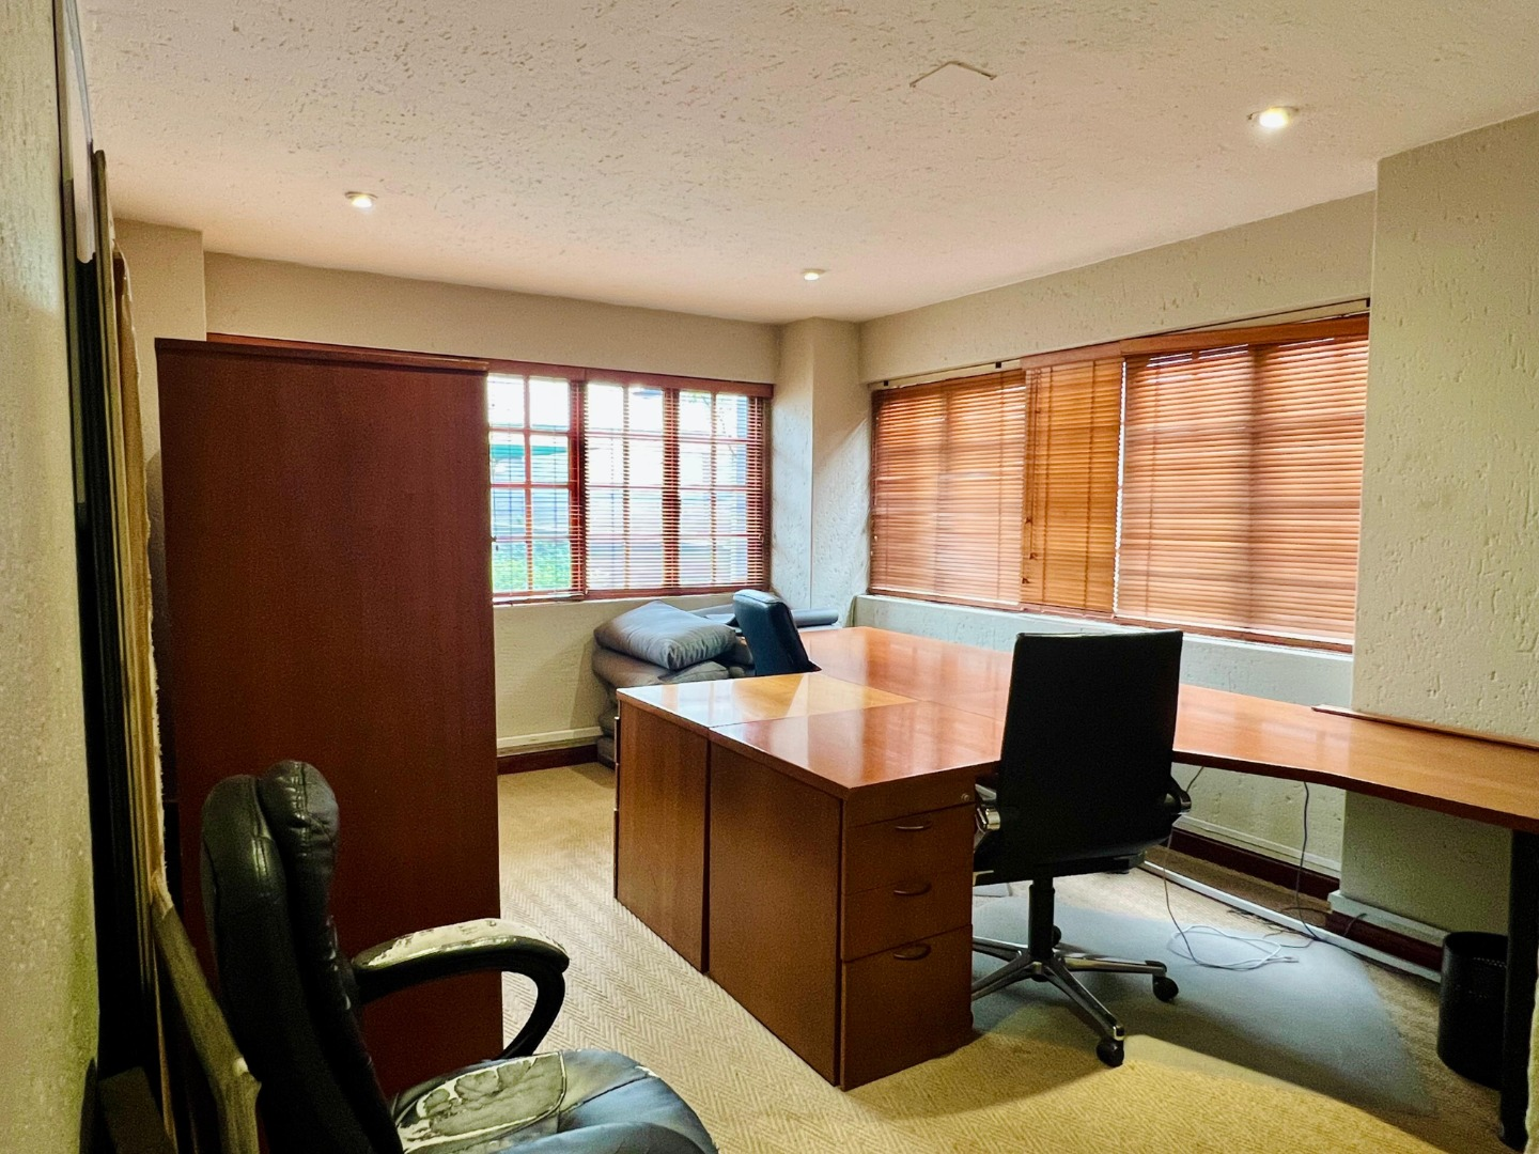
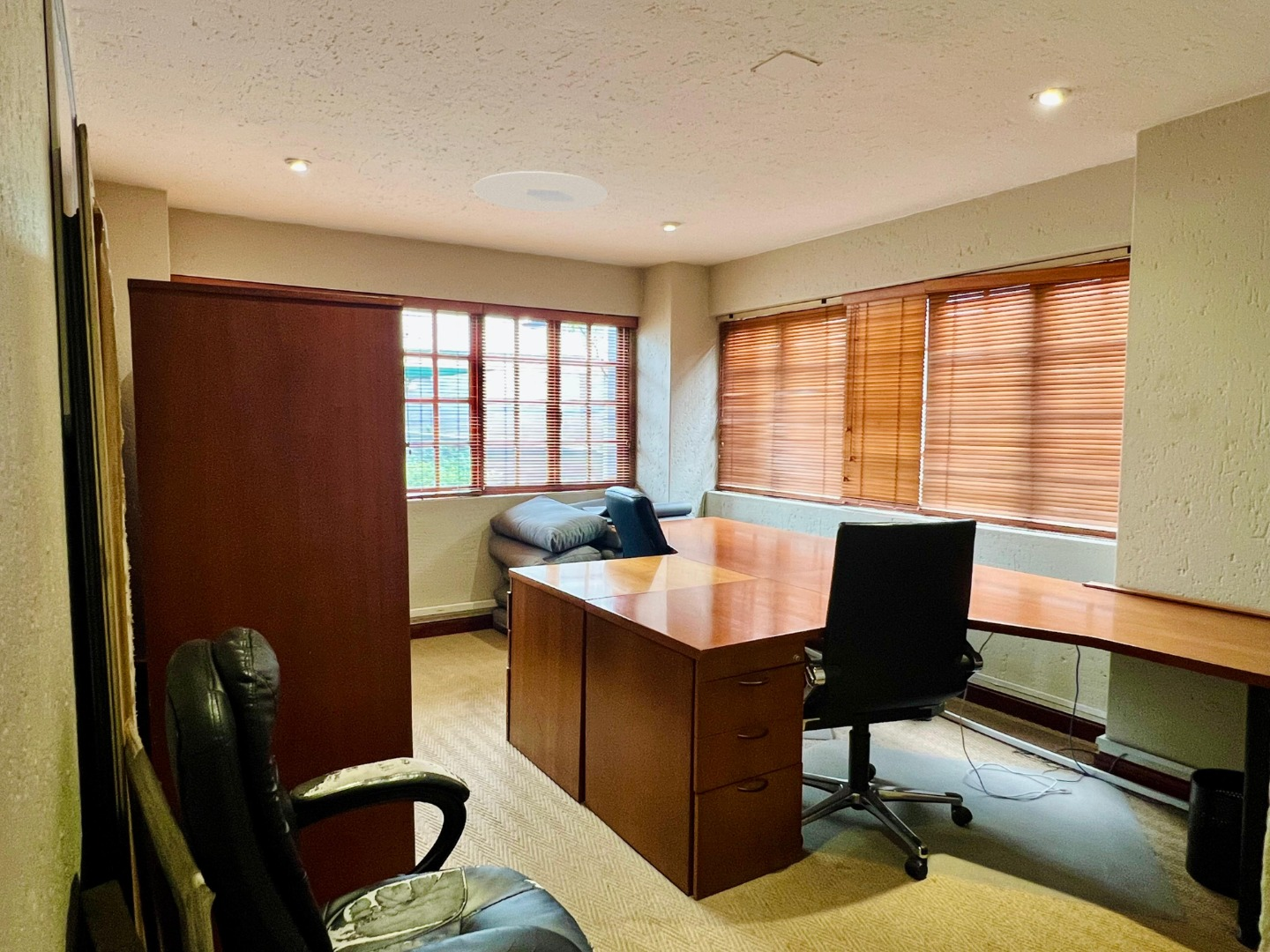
+ ceiling light [472,170,609,212]
